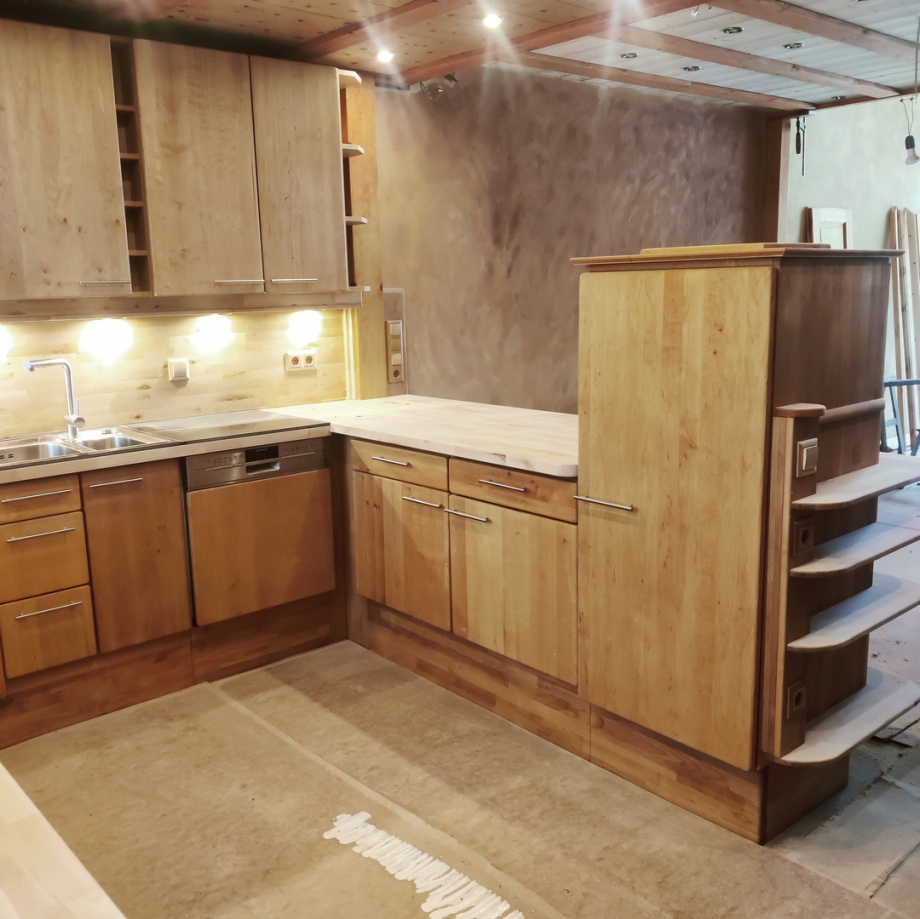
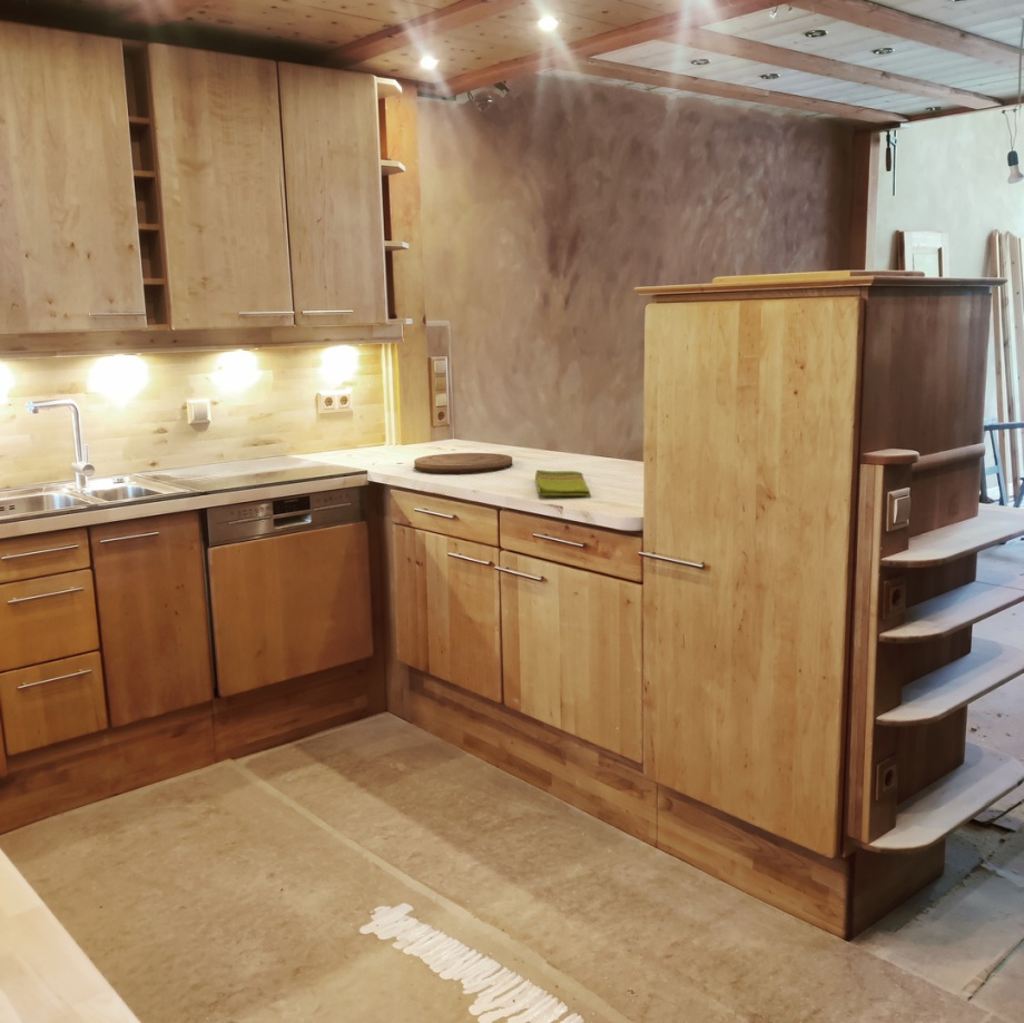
+ cutting board [413,452,513,474]
+ dish towel [534,469,591,496]
